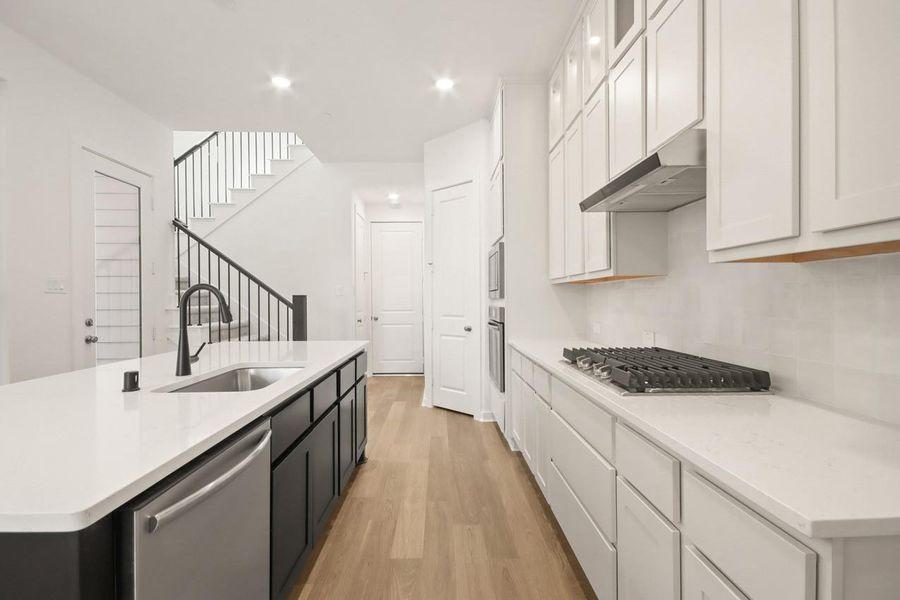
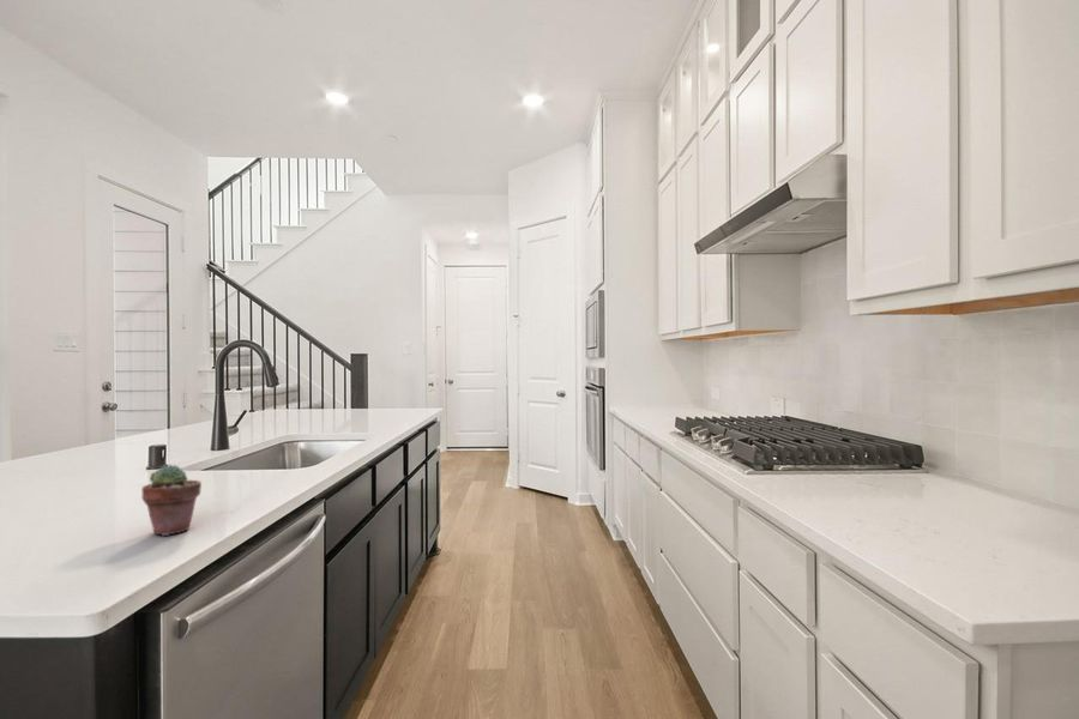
+ potted succulent [140,464,203,537]
